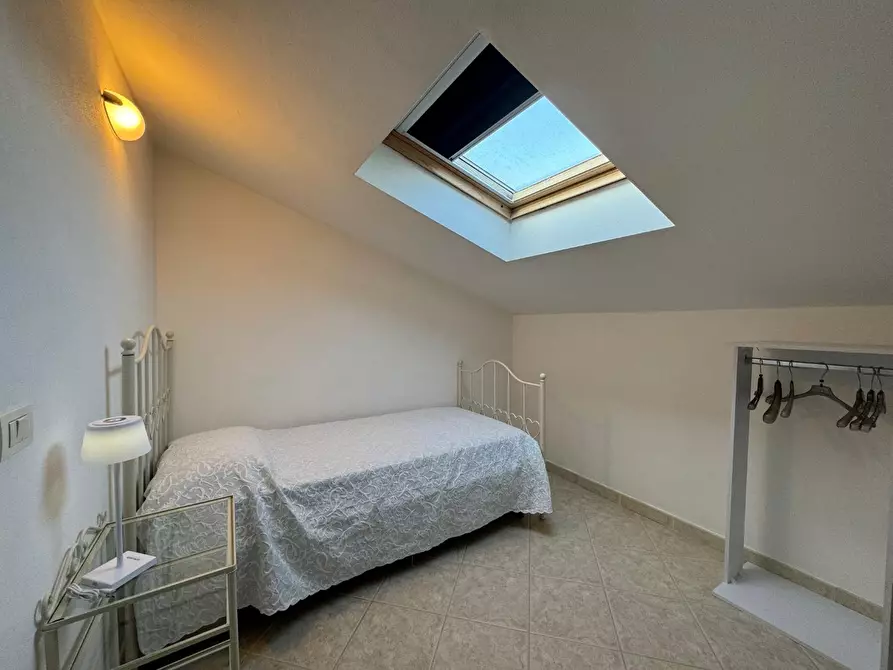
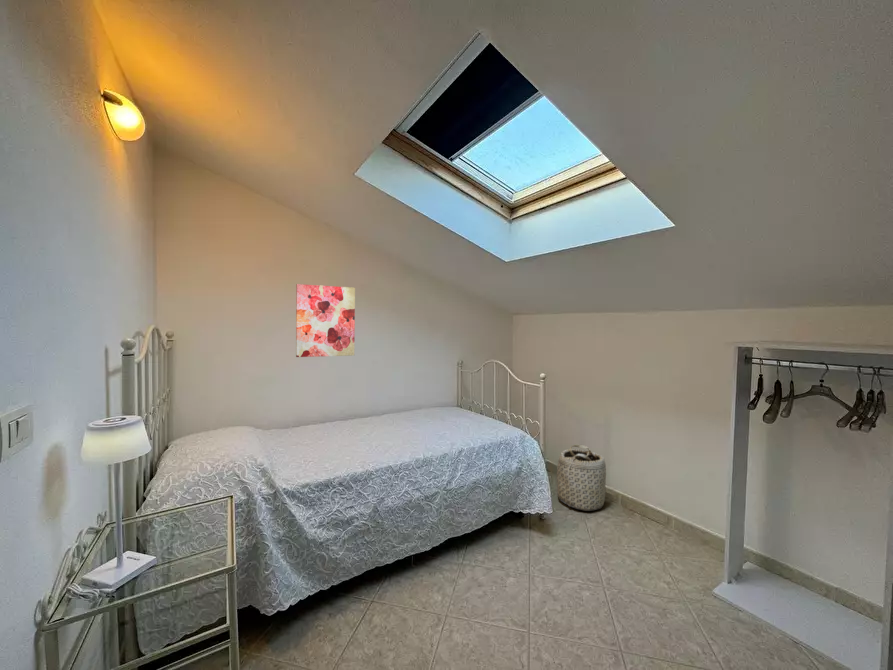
+ wall art [295,283,356,358]
+ basket [556,443,607,512]
